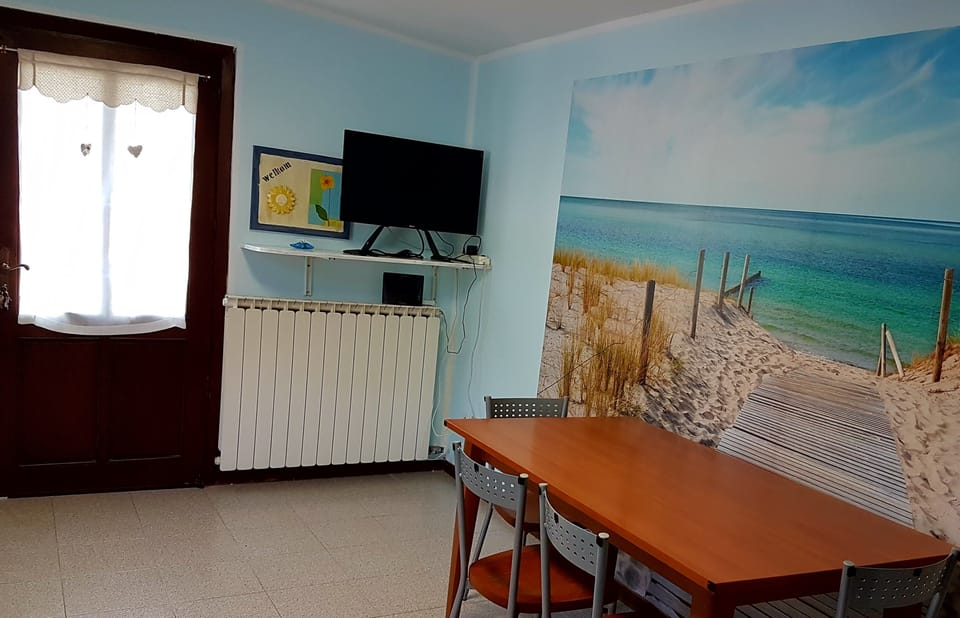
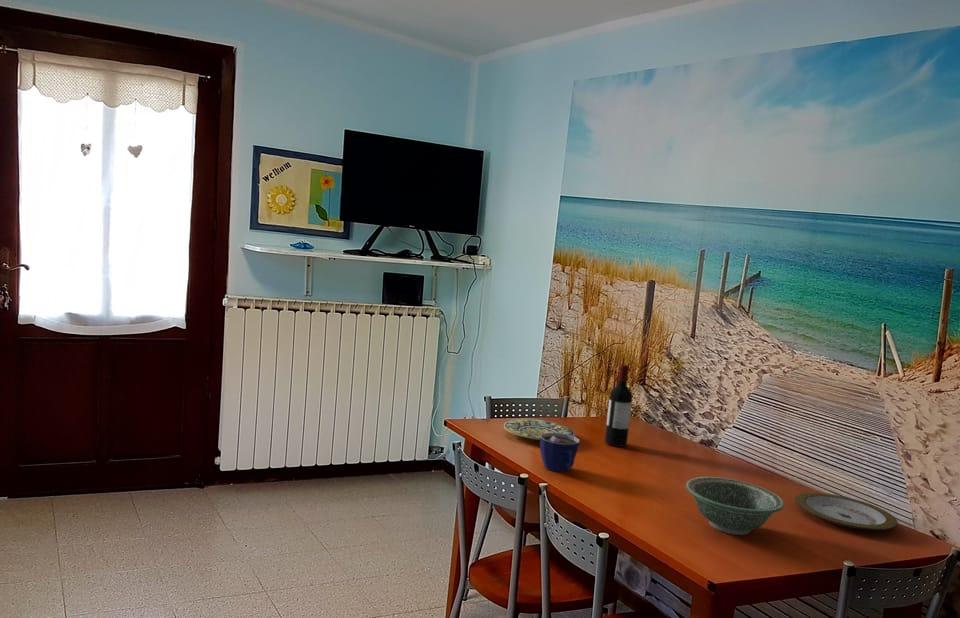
+ cup [539,433,580,473]
+ plate [794,492,899,531]
+ plate [503,418,576,441]
+ bowl [685,476,785,536]
+ wine bottle [604,364,633,448]
